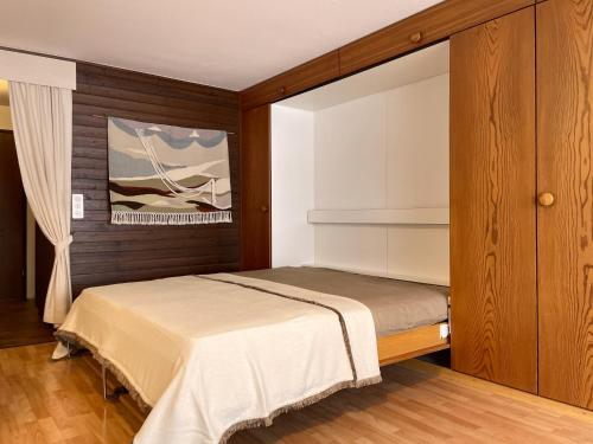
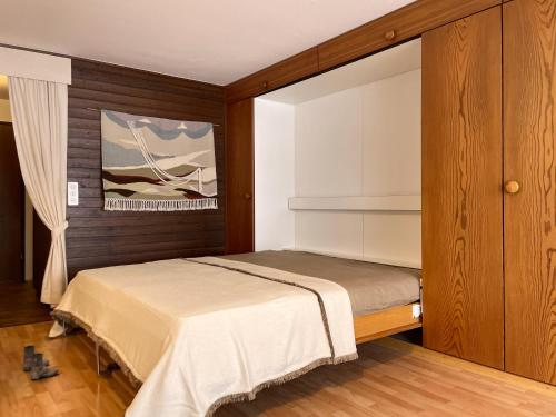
+ boots [22,345,60,380]
